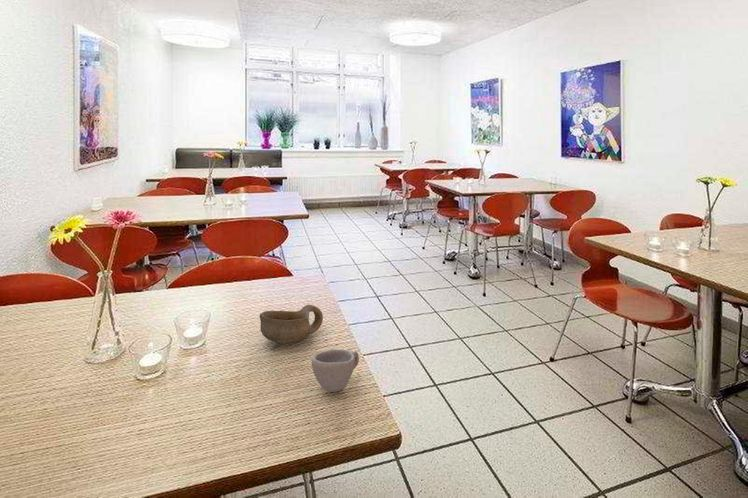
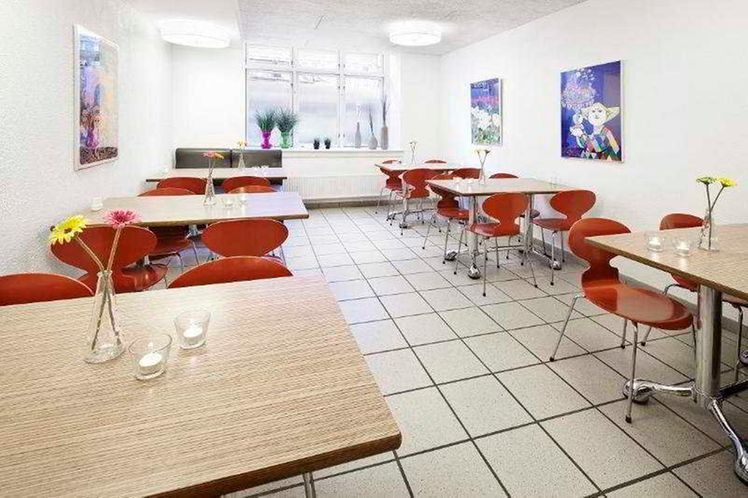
- cup [311,349,360,393]
- bowl [259,304,324,344]
